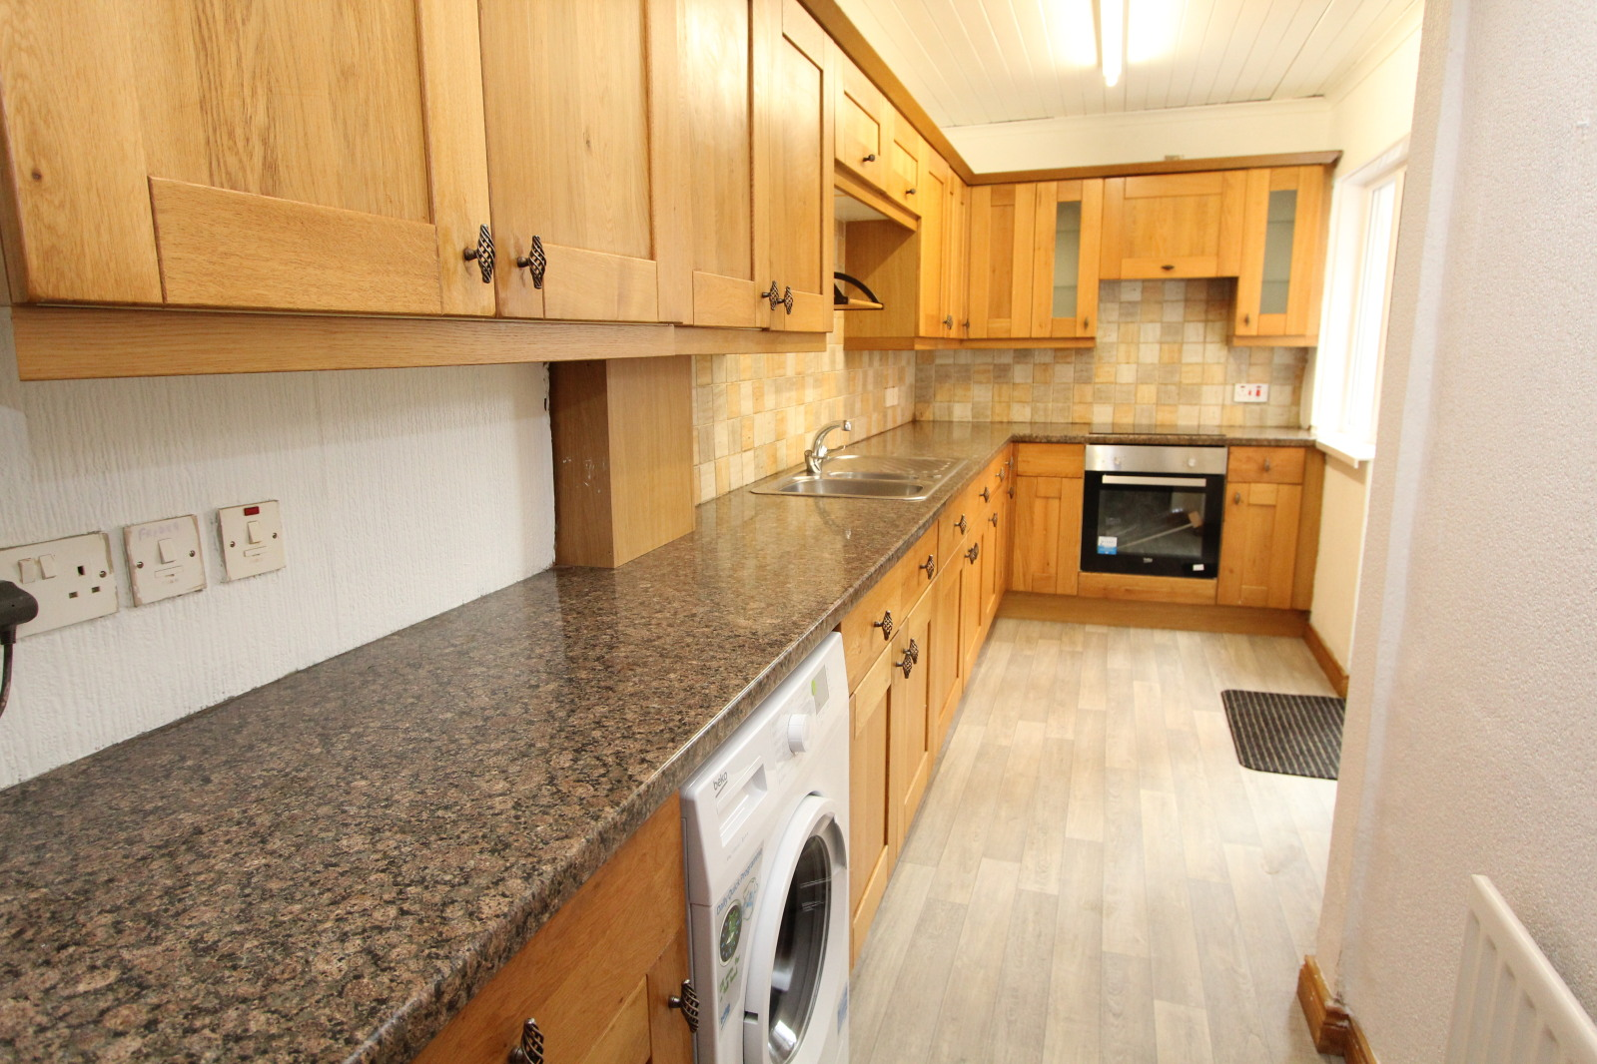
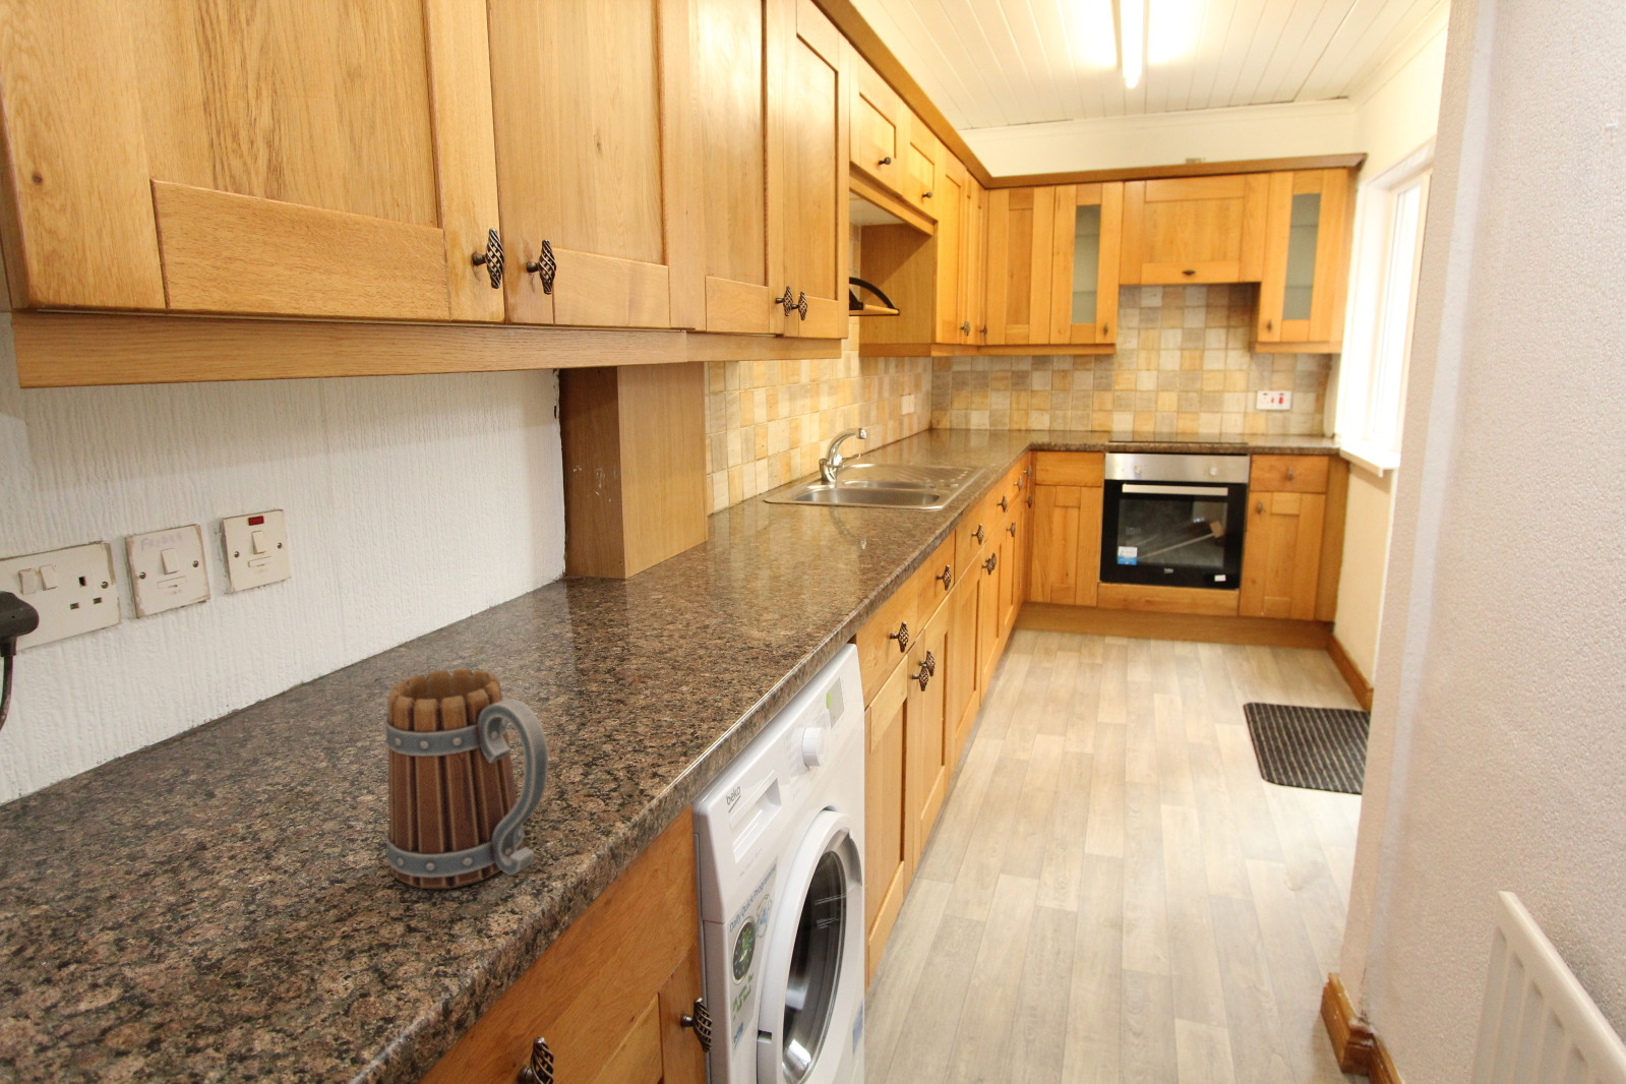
+ mug [385,668,549,889]
